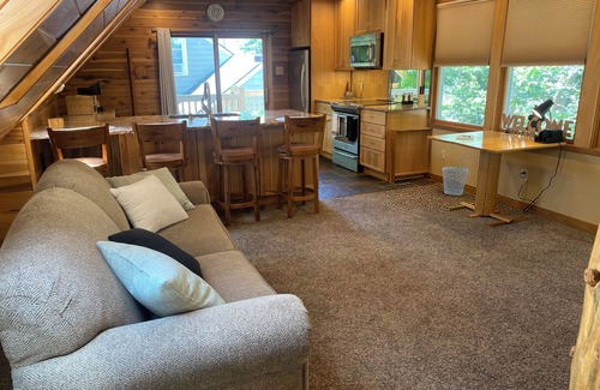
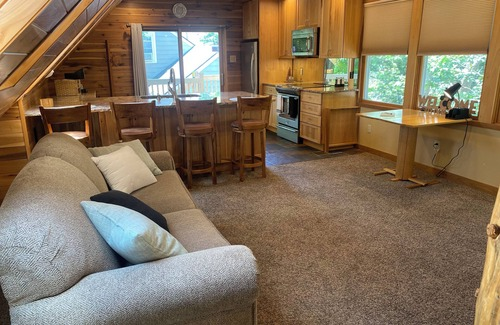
- wastebasket [442,166,470,197]
